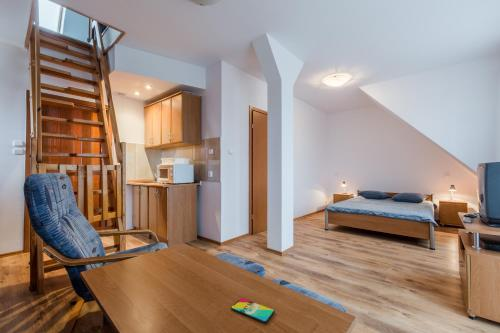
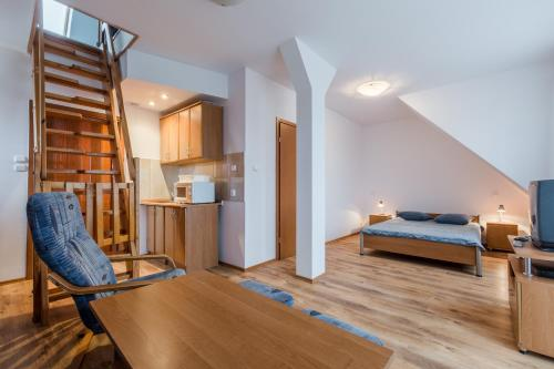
- smartphone [230,297,275,324]
